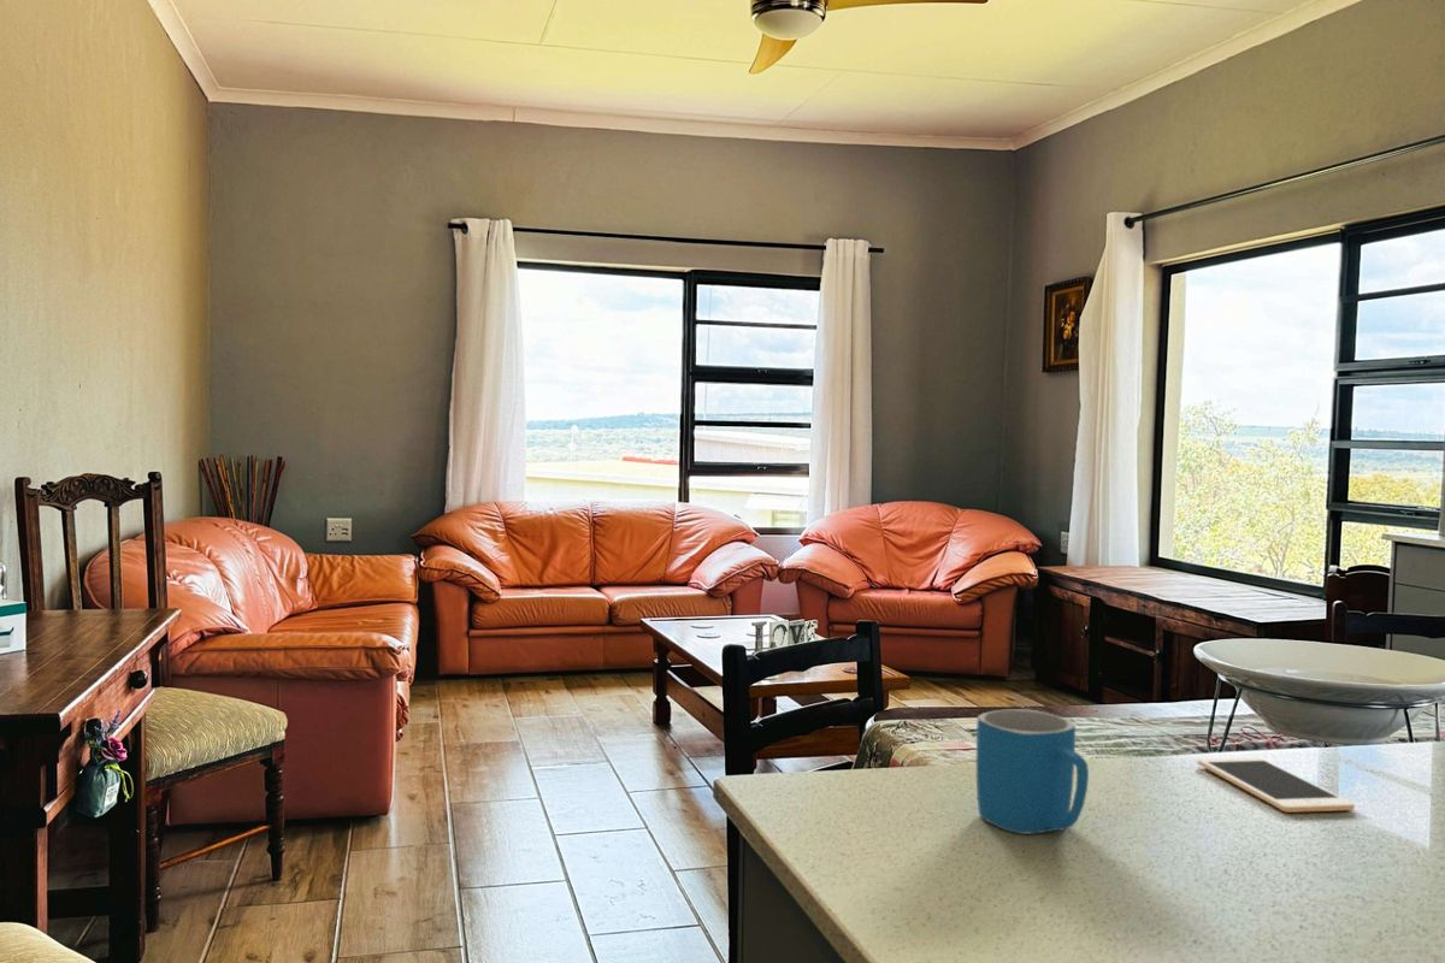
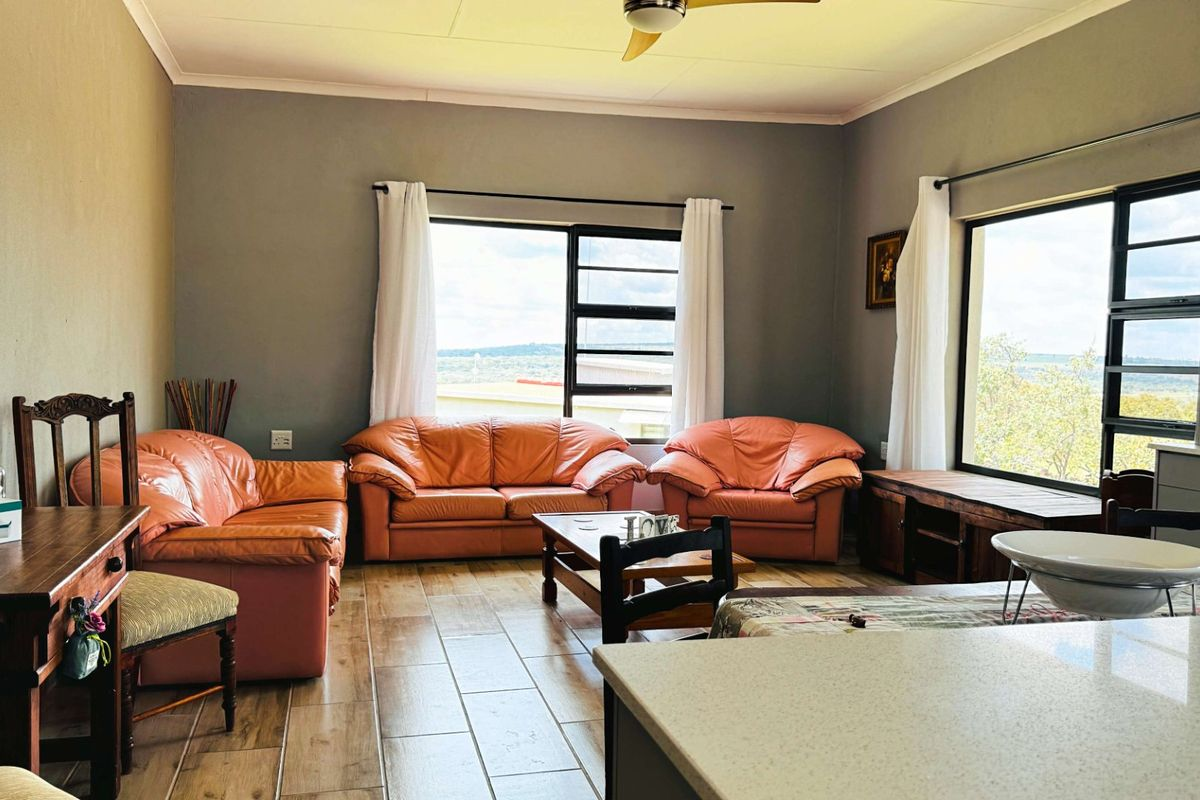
- mug [975,708,1090,835]
- cell phone [1197,756,1356,814]
